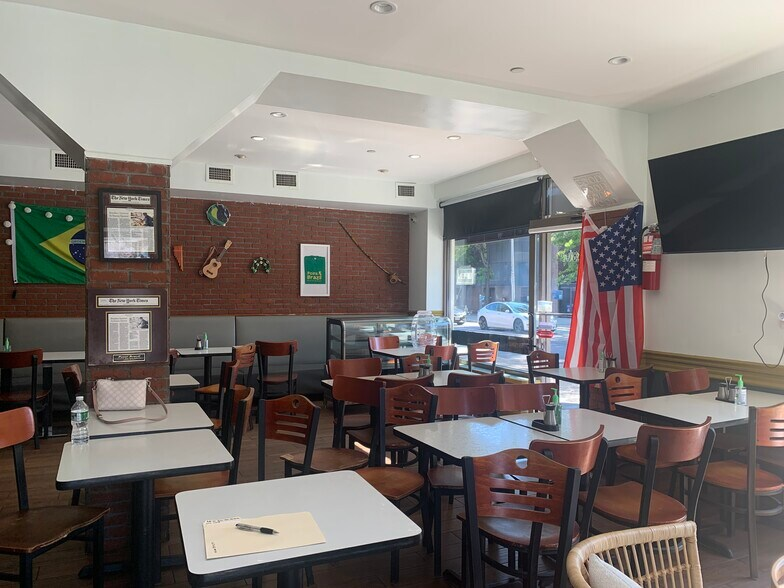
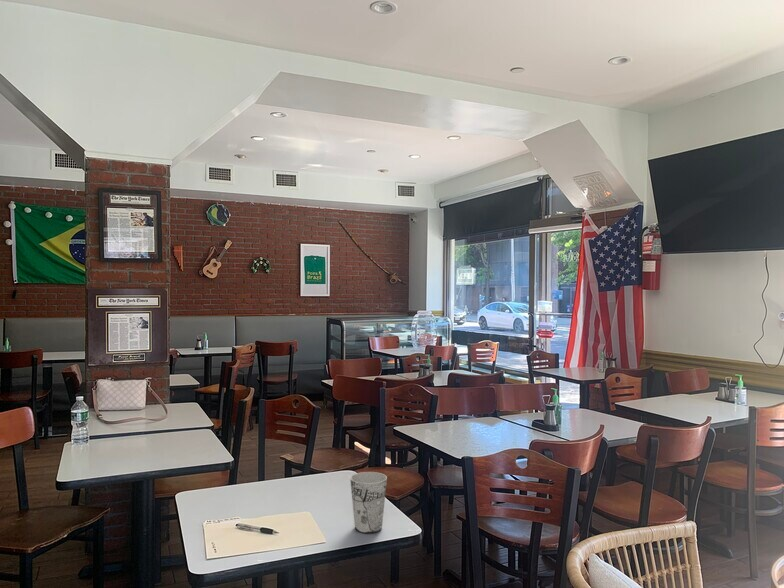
+ cup [349,471,388,534]
